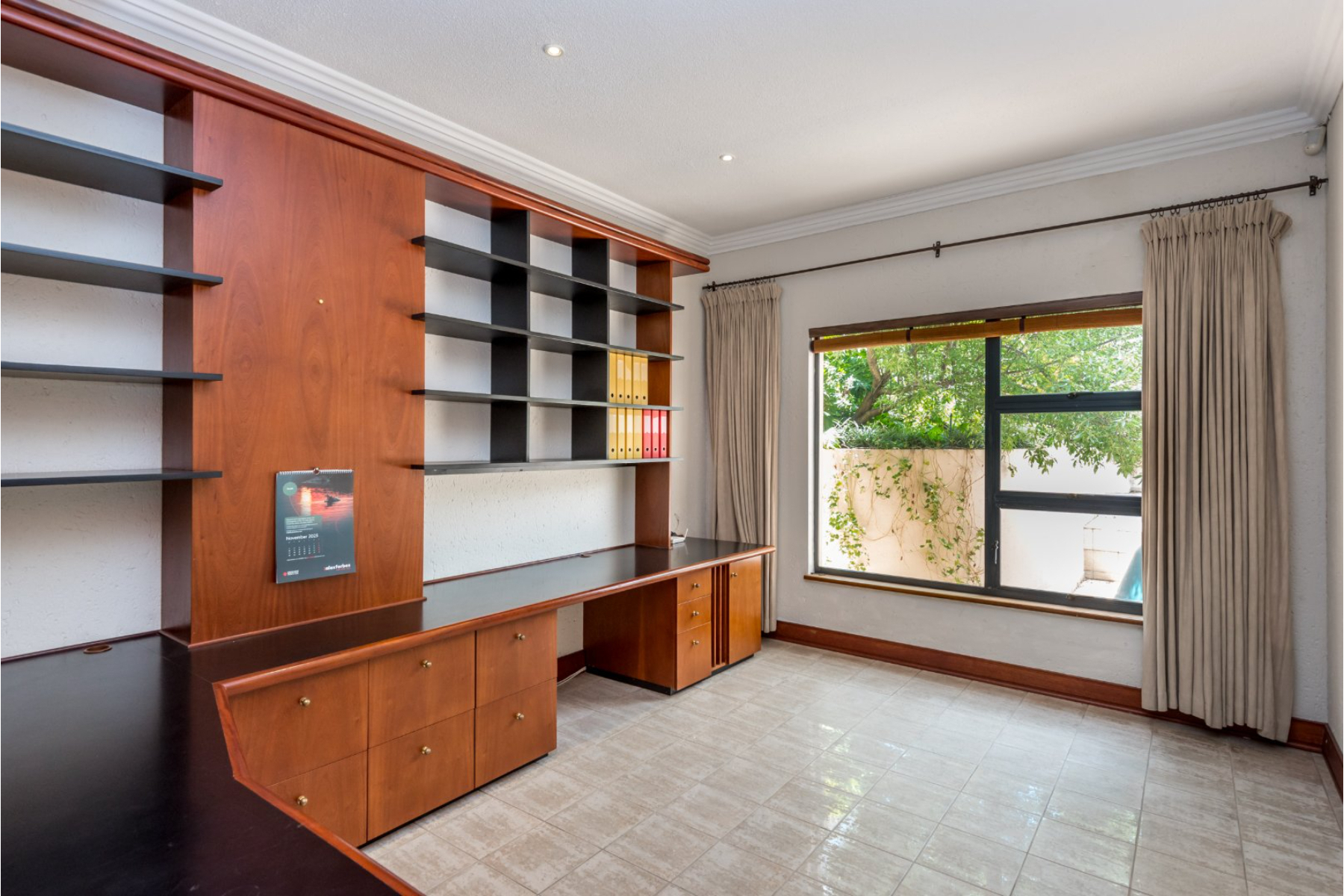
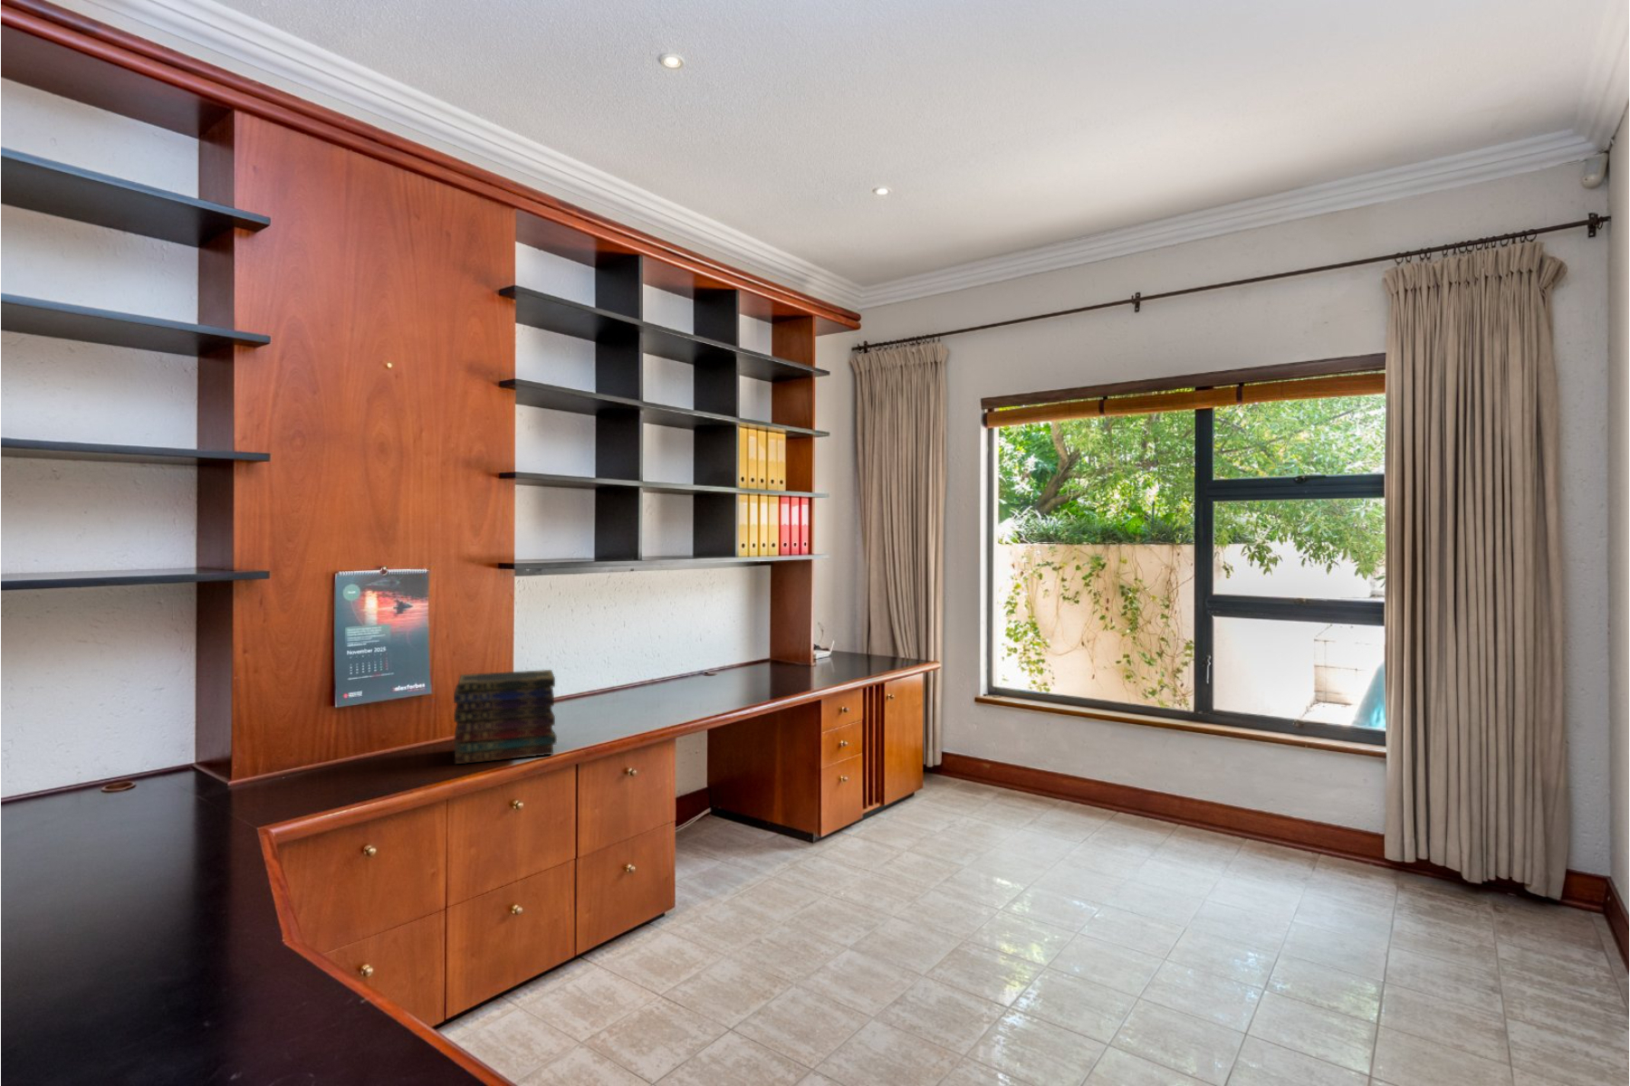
+ book stack [452,669,558,766]
